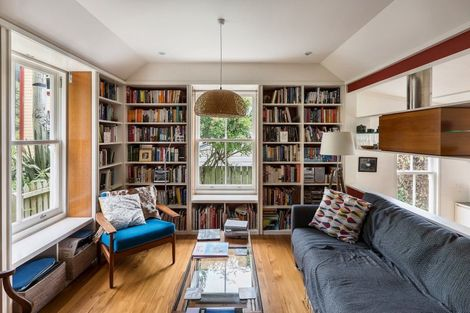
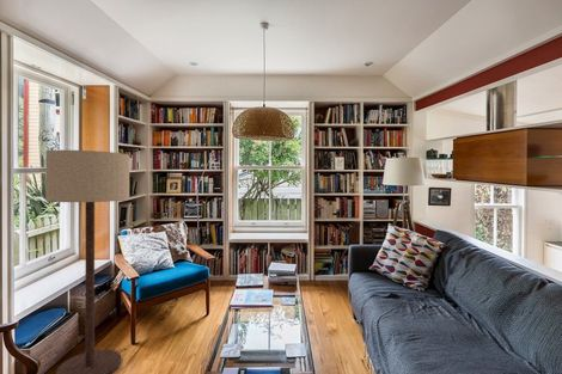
+ floor lamp [44,149,130,374]
